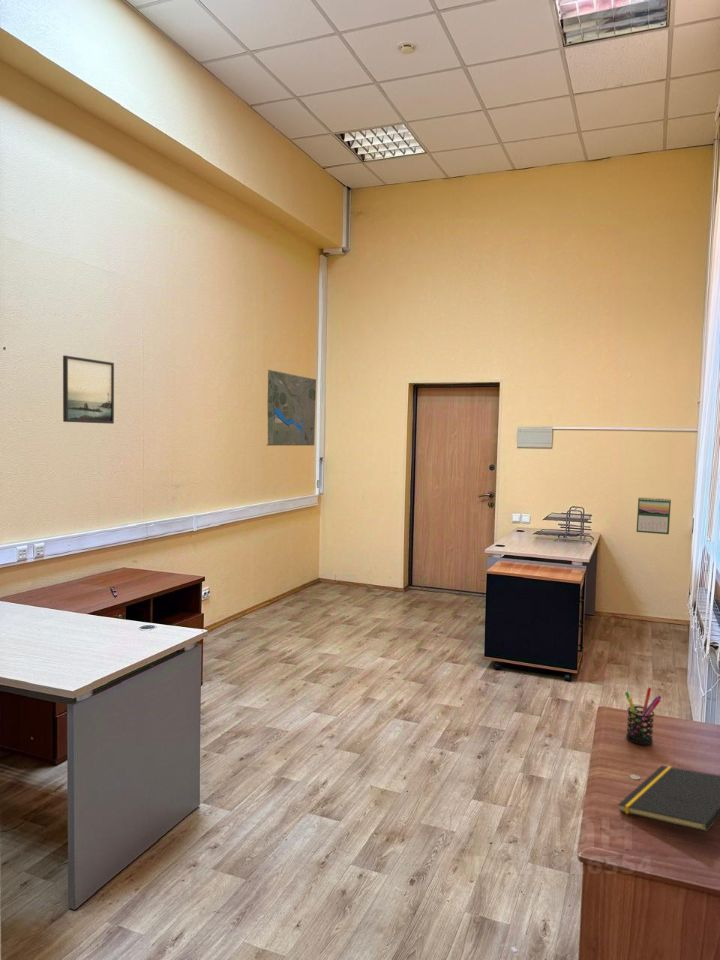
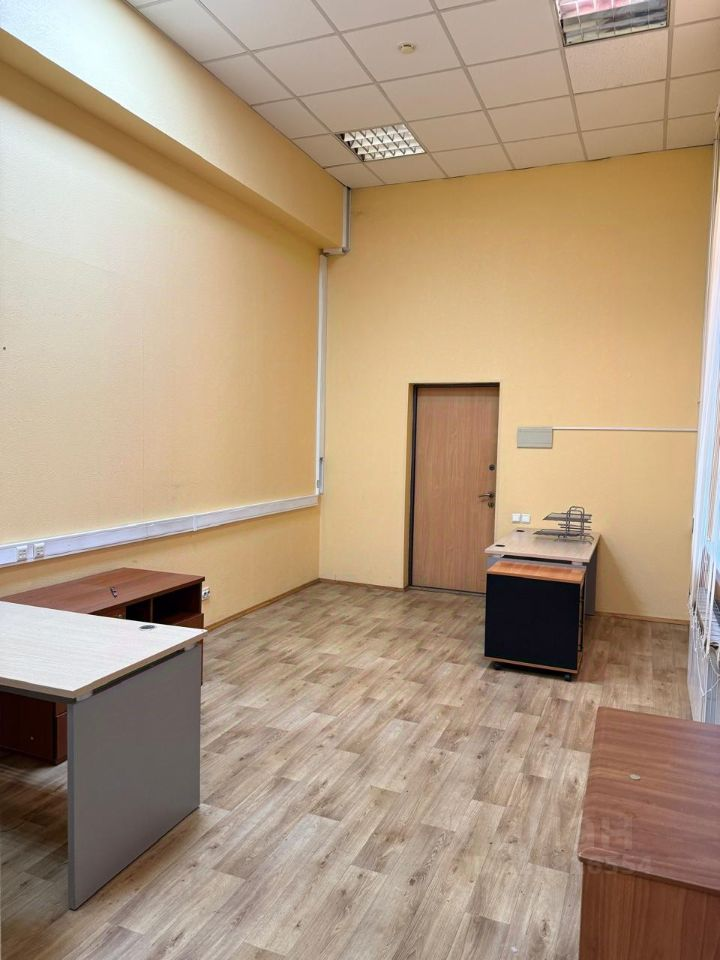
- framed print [62,354,115,425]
- notepad [617,765,720,833]
- road map [265,369,317,447]
- calendar [635,496,672,535]
- pen holder [624,686,663,746]
